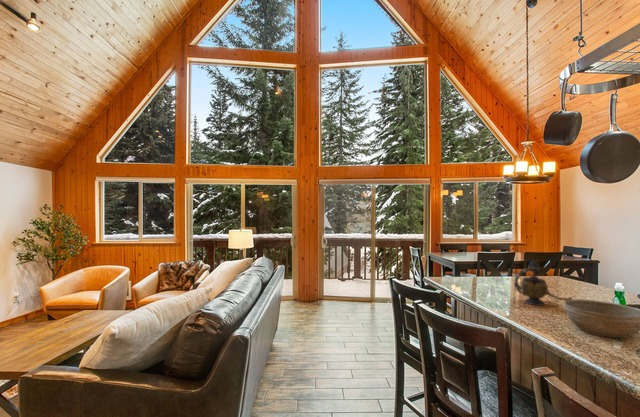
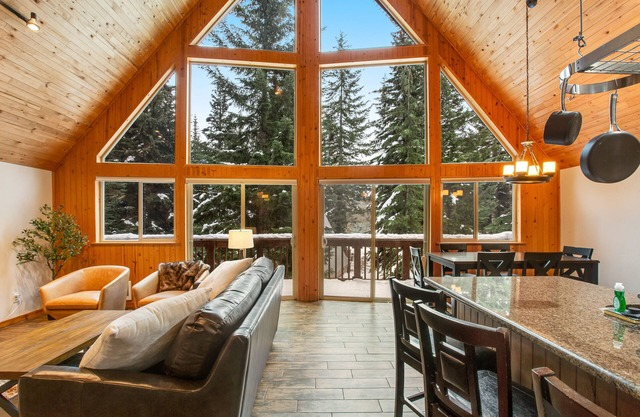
- bowl [563,298,640,339]
- teapot [513,259,573,307]
